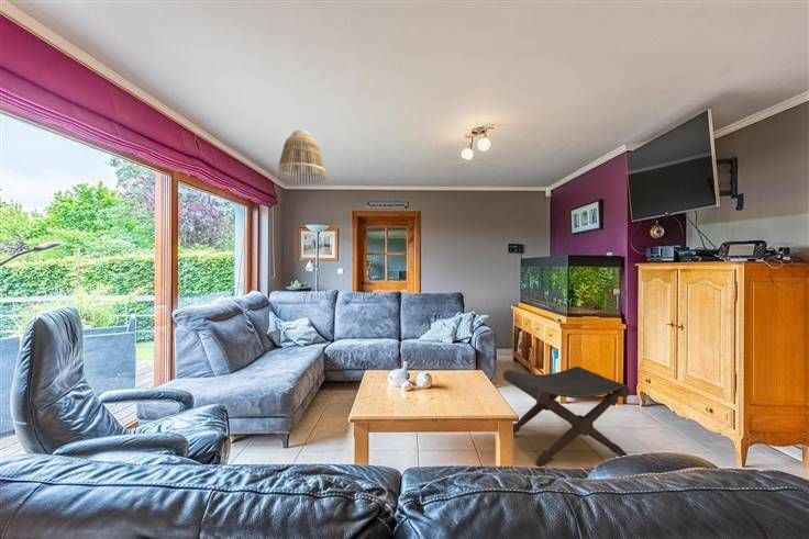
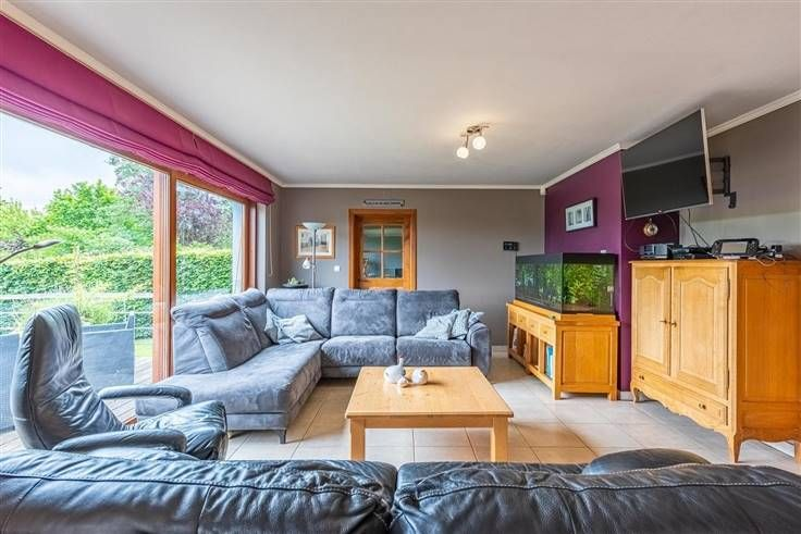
- footstool [502,366,631,468]
- lamp shade [275,128,328,184]
